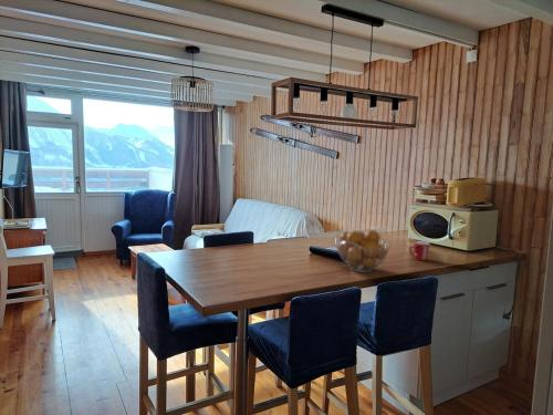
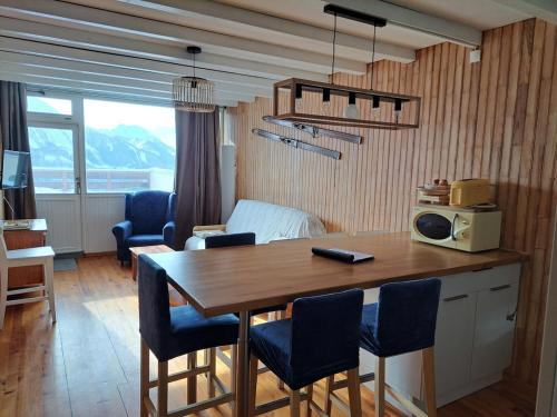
- mug [408,240,431,261]
- fruit basket [335,229,392,273]
